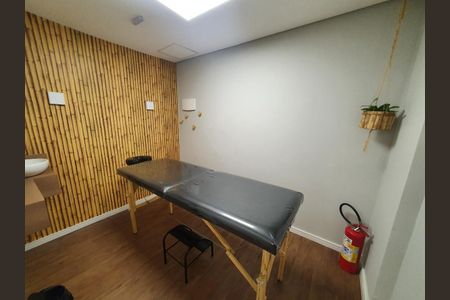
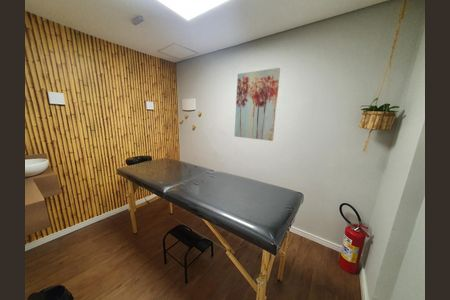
+ wall art [233,67,281,142]
